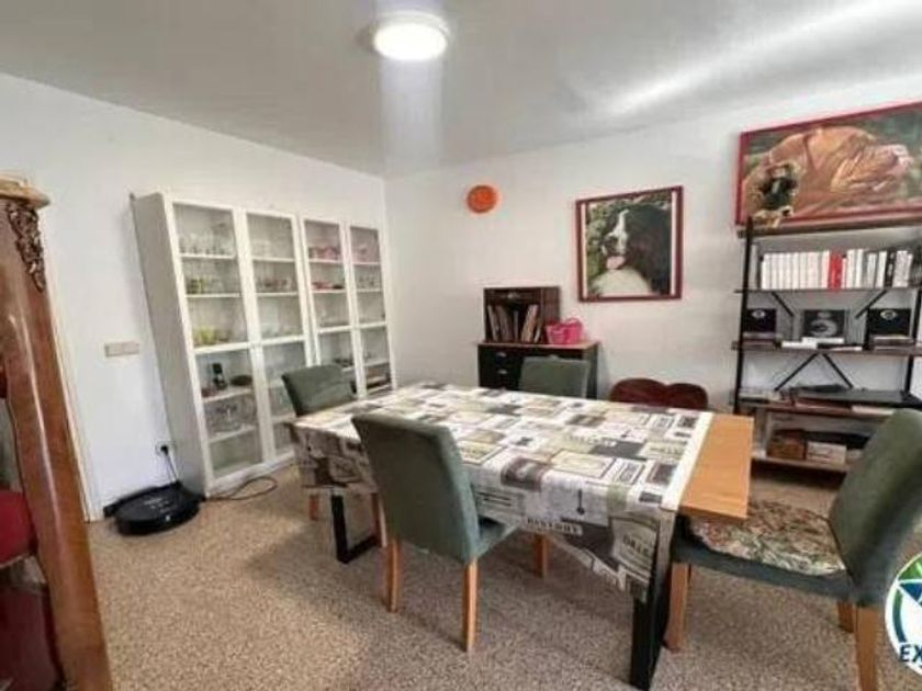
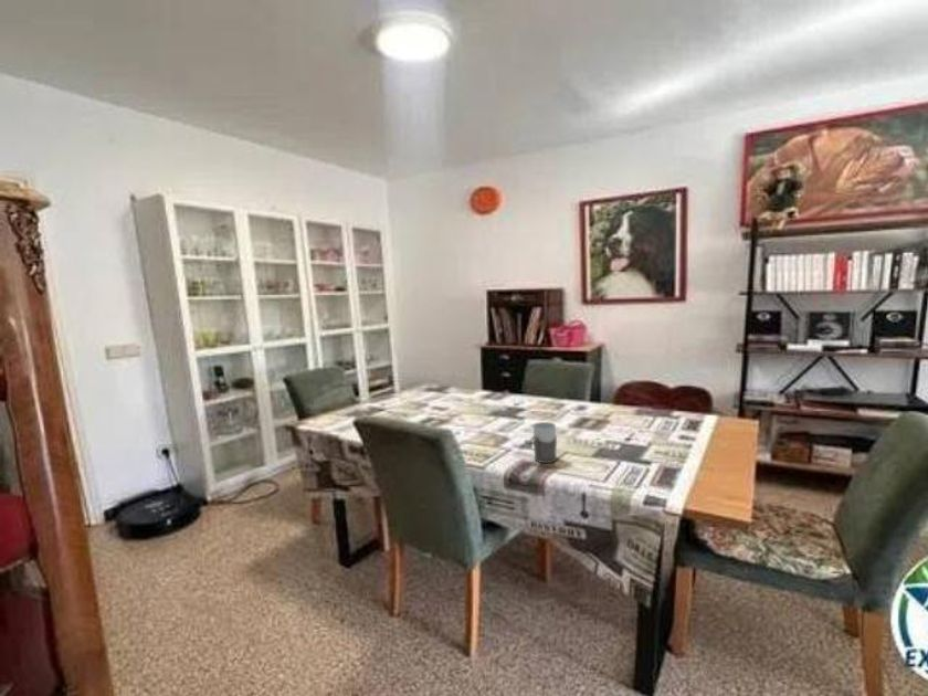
+ mug [528,421,558,464]
